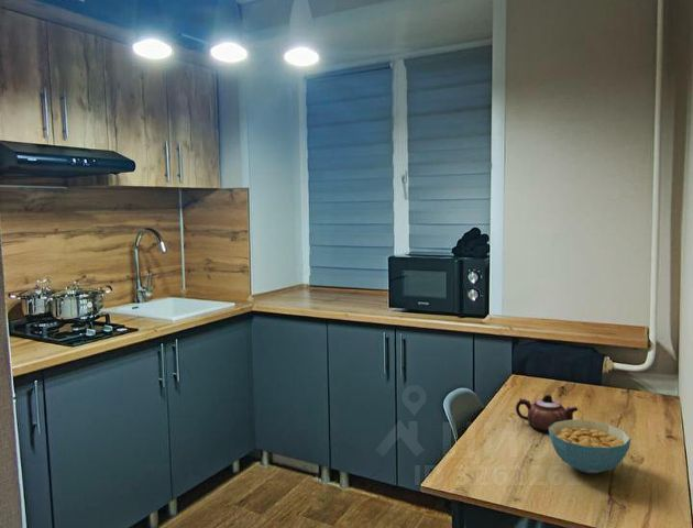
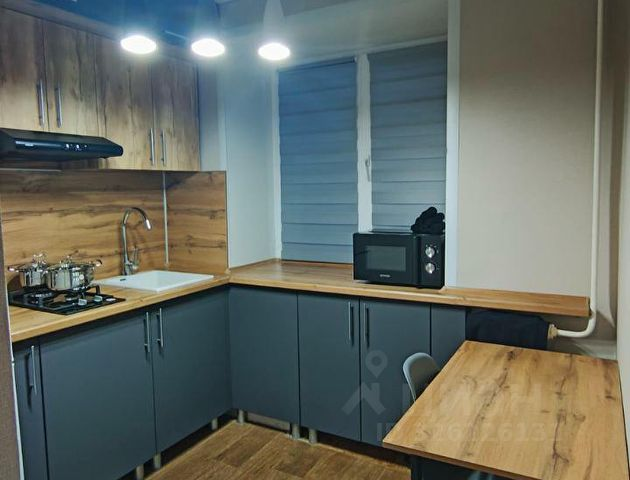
- teapot [515,393,579,432]
- cereal bowl [548,419,631,474]
